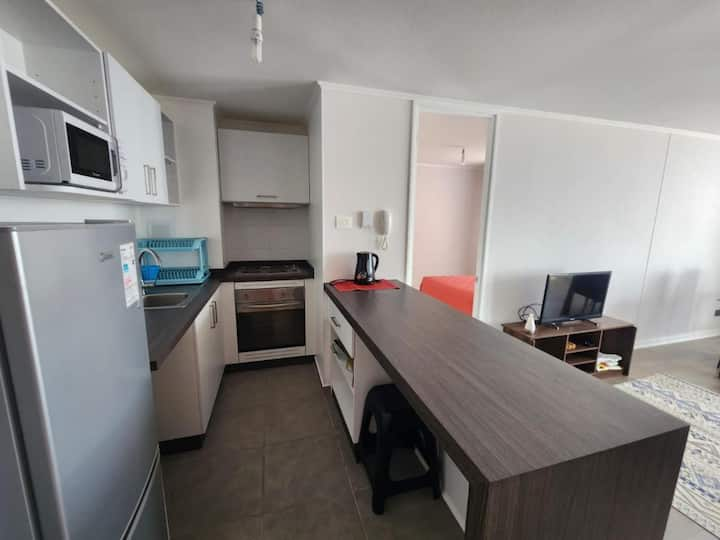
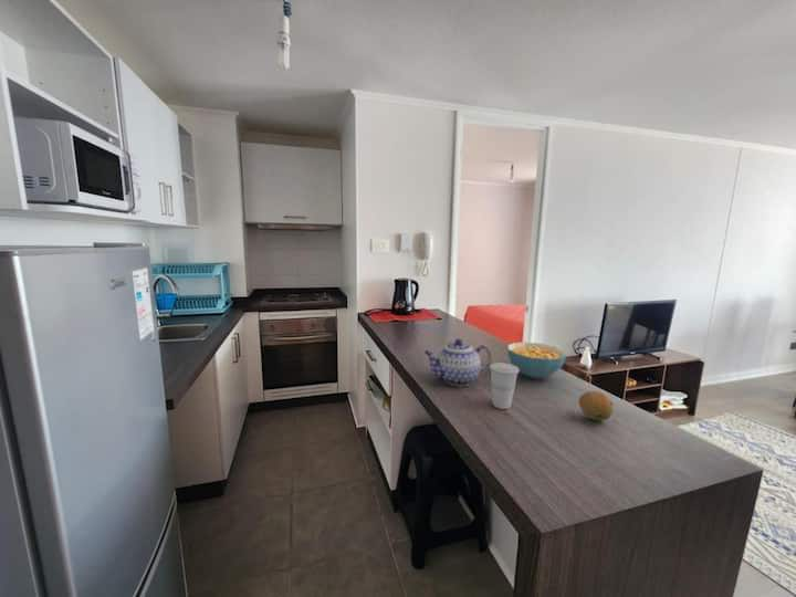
+ cup [489,362,520,410]
+ cereal bowl [506,341,567,379]
+ teapot [423,338,492,387]
+ fruit [578,390,615,422]
